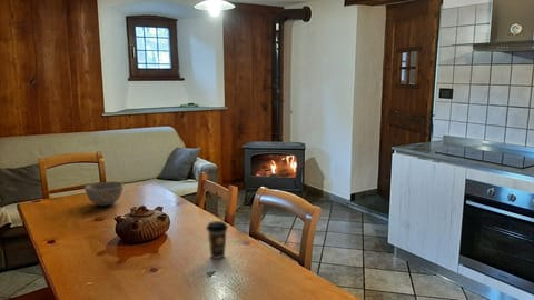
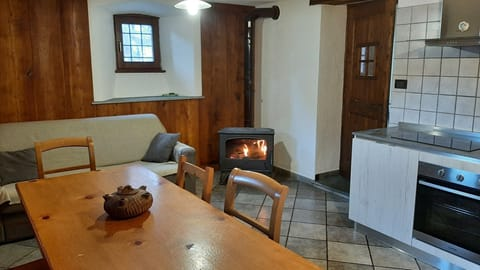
- coffee cup [205,220,229,260]
- bowl [83,181,125,207]
